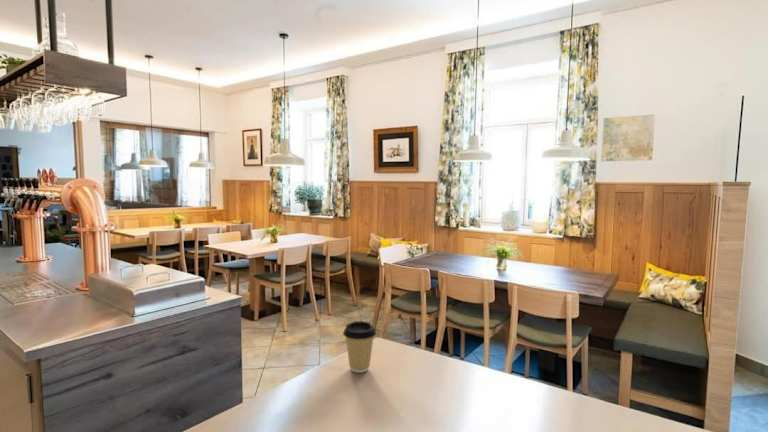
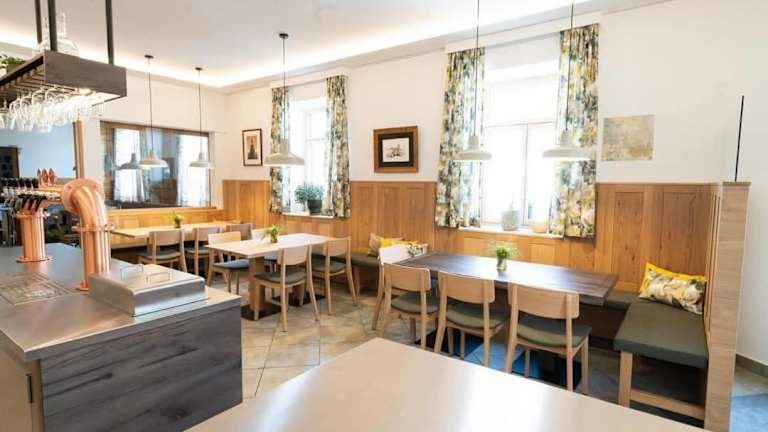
- coffee cup [342,320,377,374]
